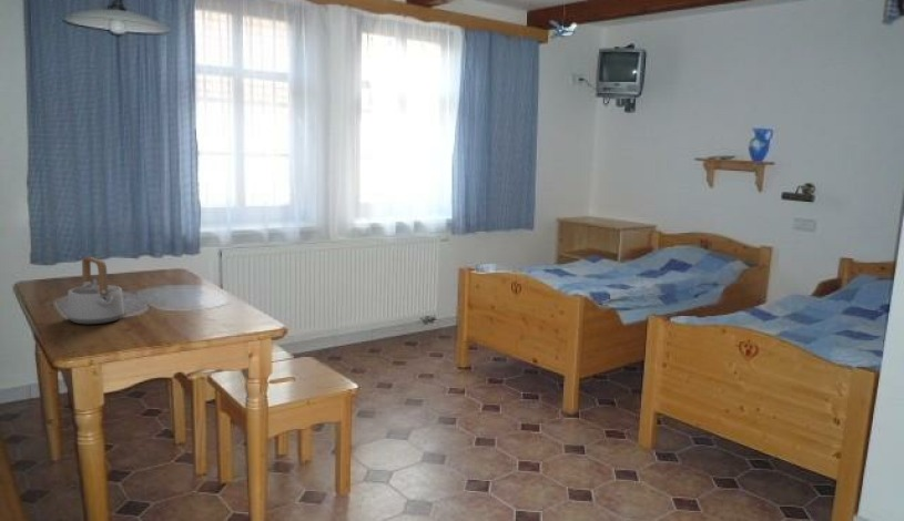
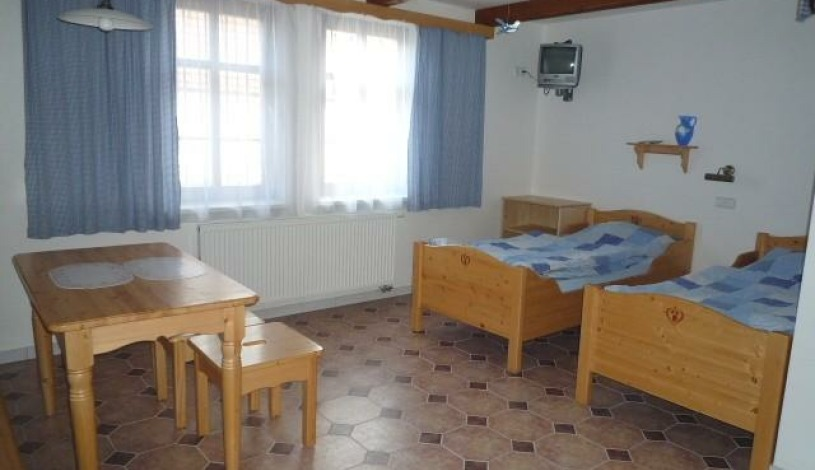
- teapot [67,256,125,325]
